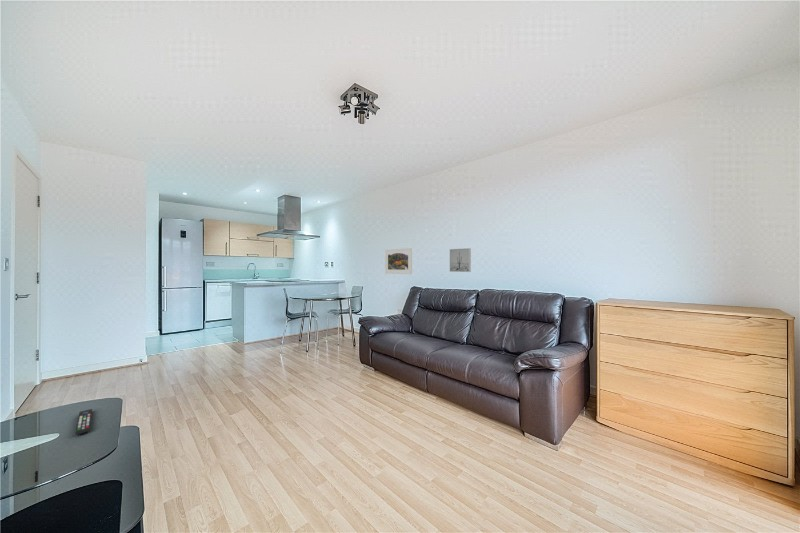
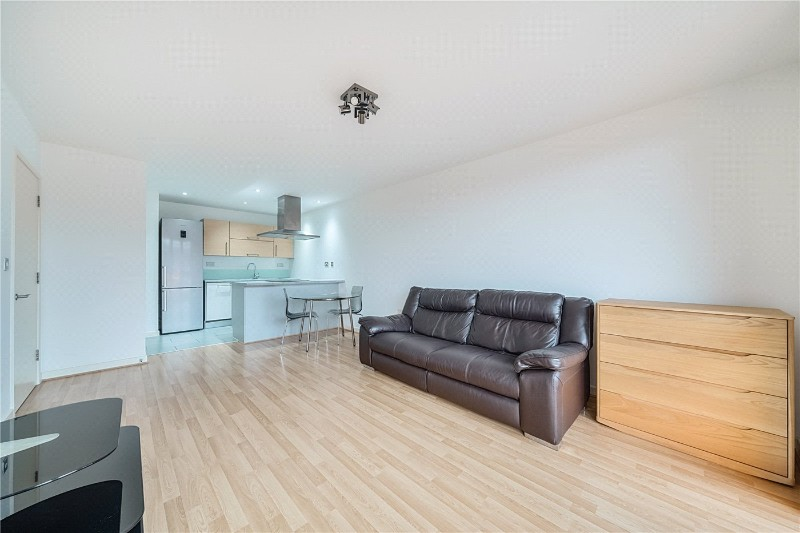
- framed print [384,247,413,275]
- remote control [74,408,93,436]
- wall art [449,247,472,273]
